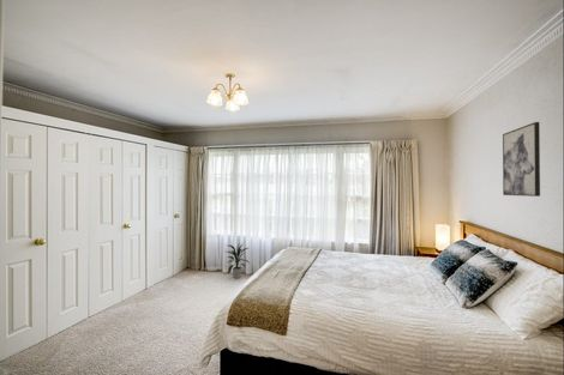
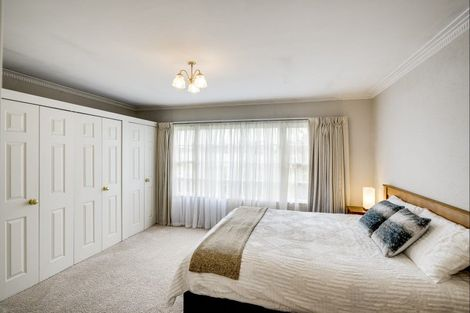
- indoor plant [224,242,251,279]
- wall art [502,121,541,198]
